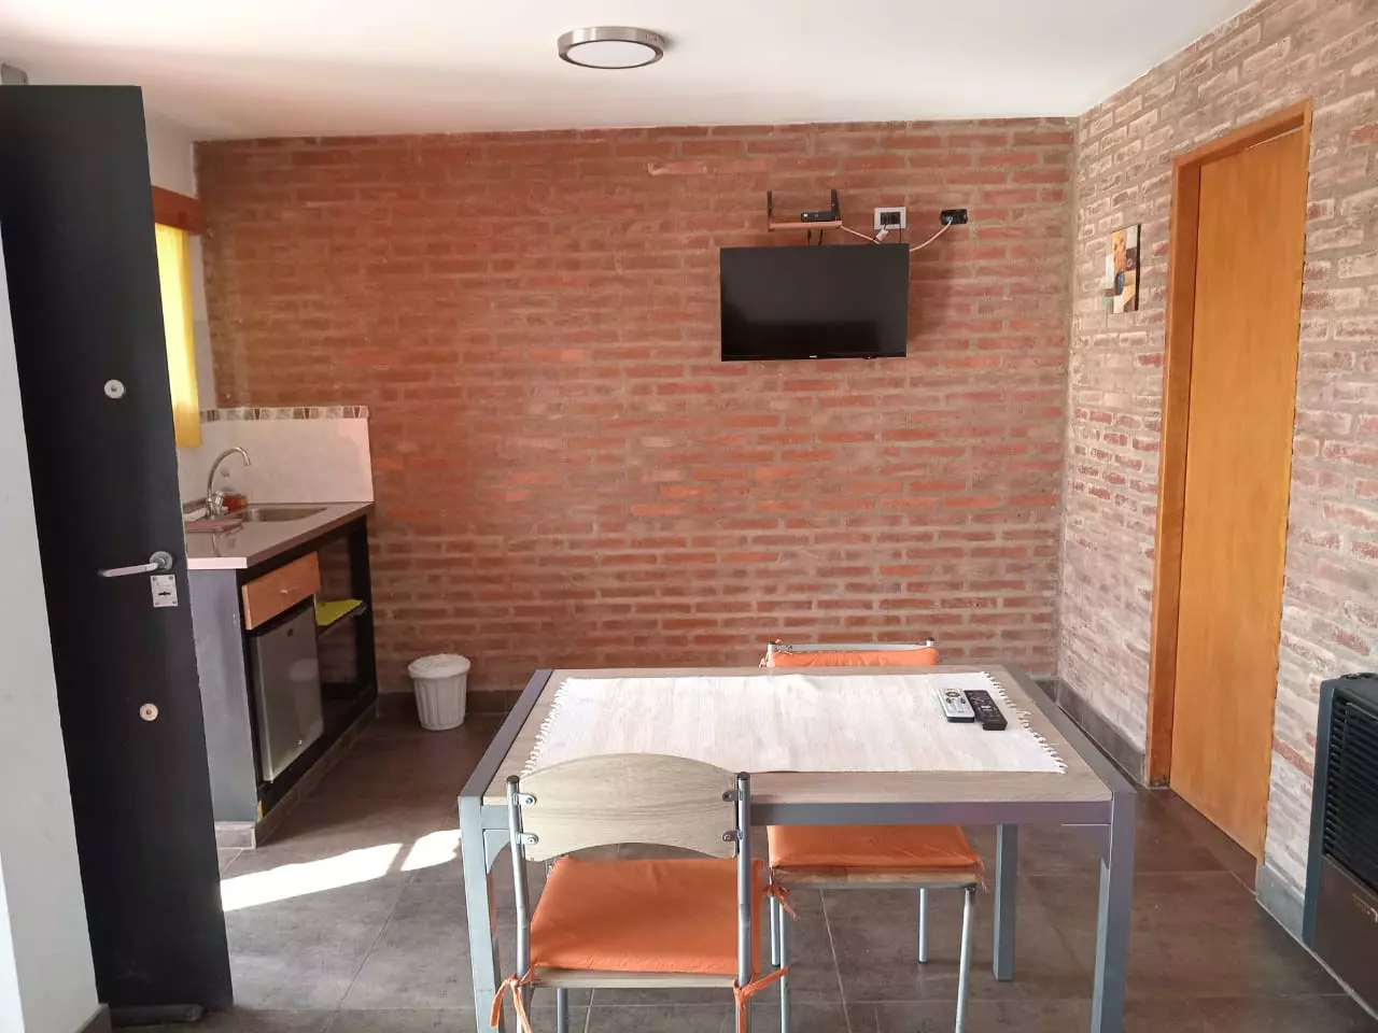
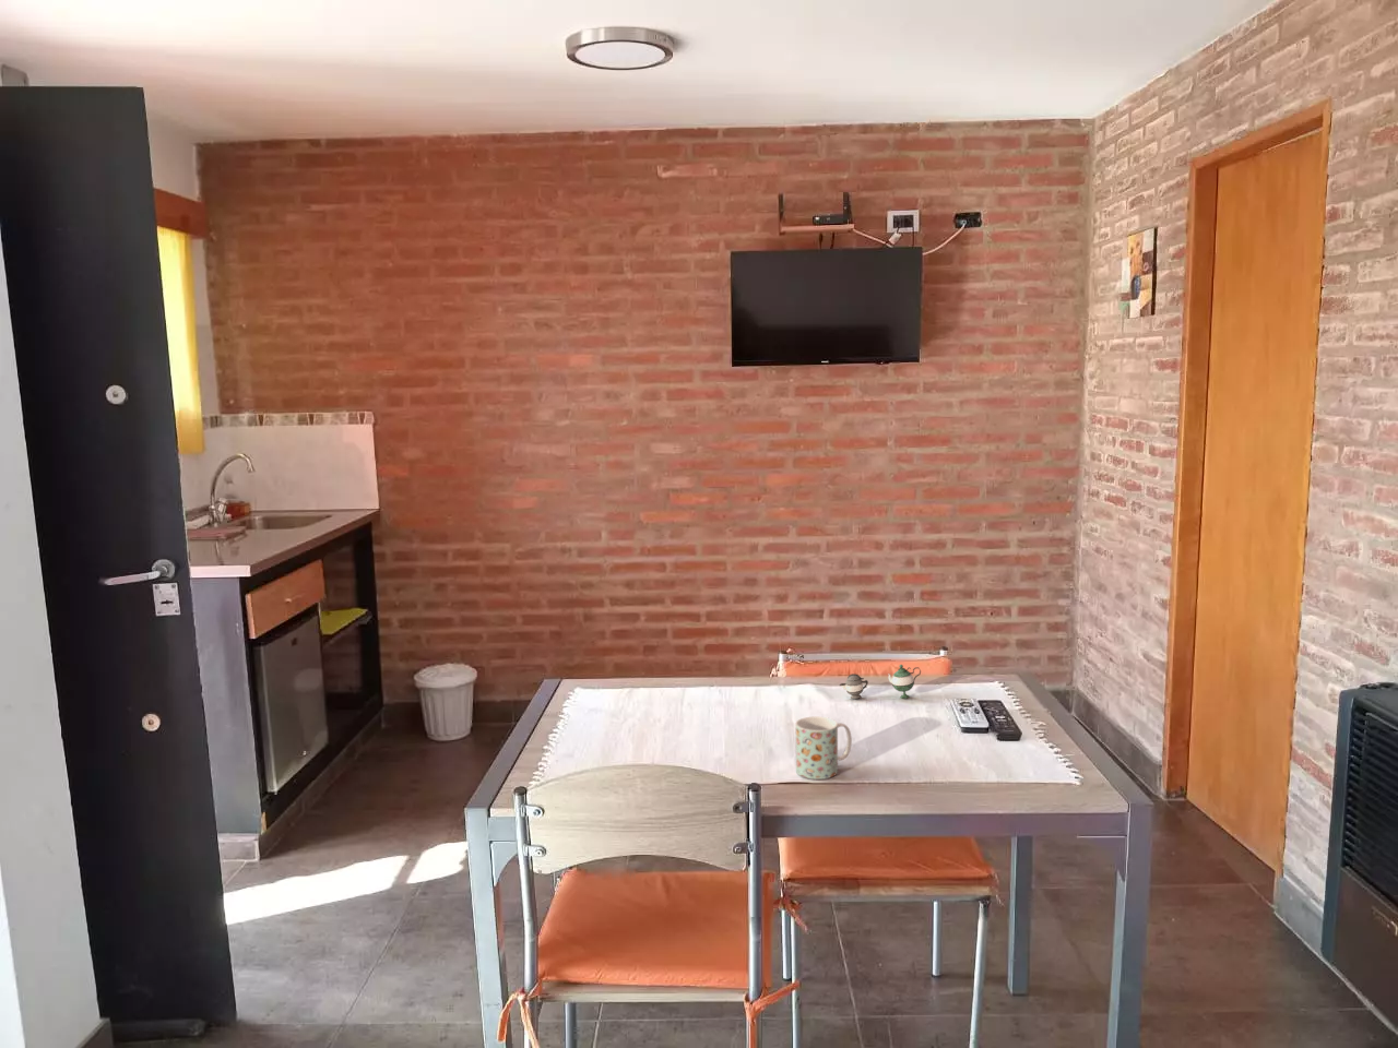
+ mug [794,717,853,780]
+ teapot [838,664,921,700]
